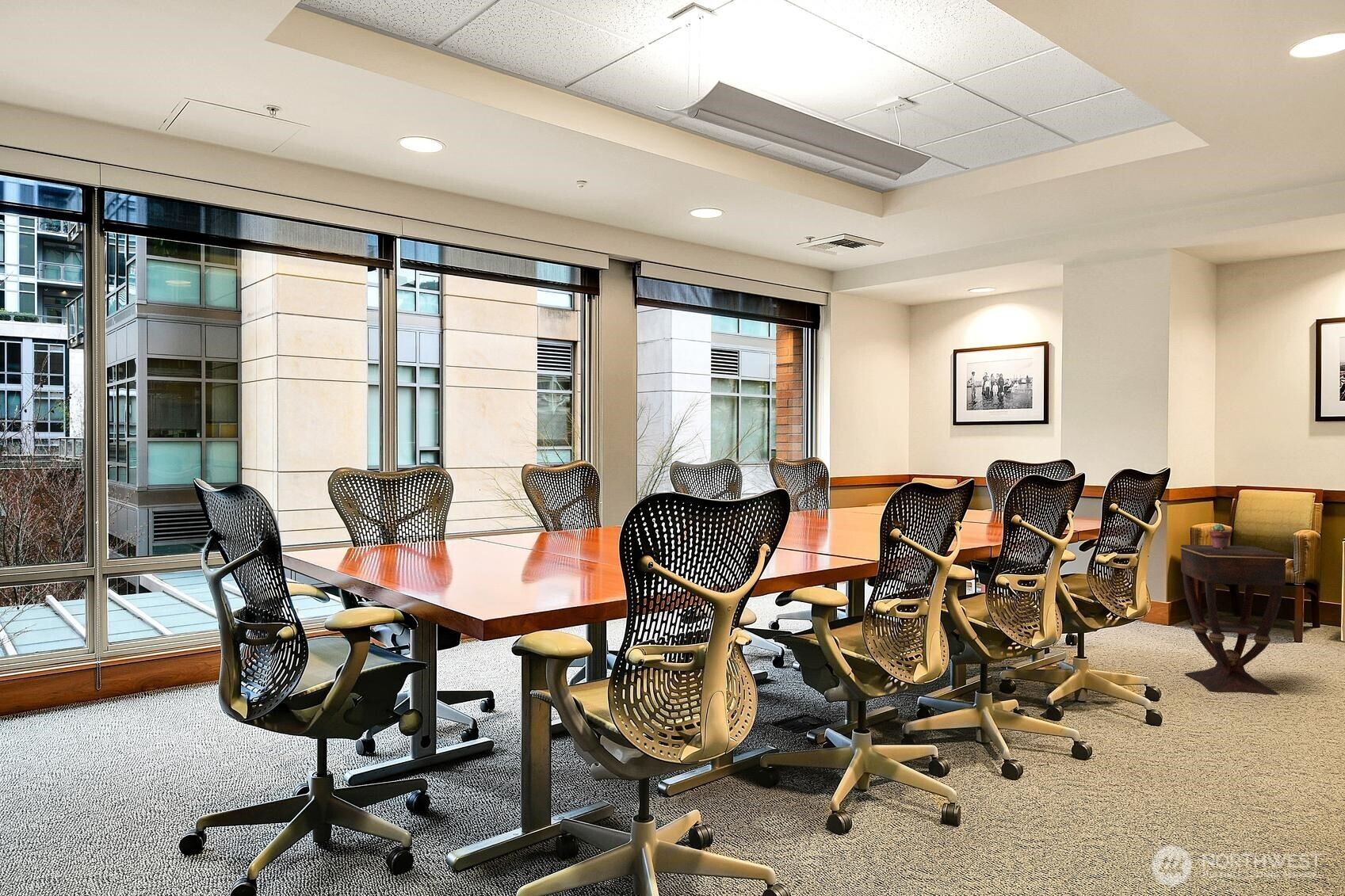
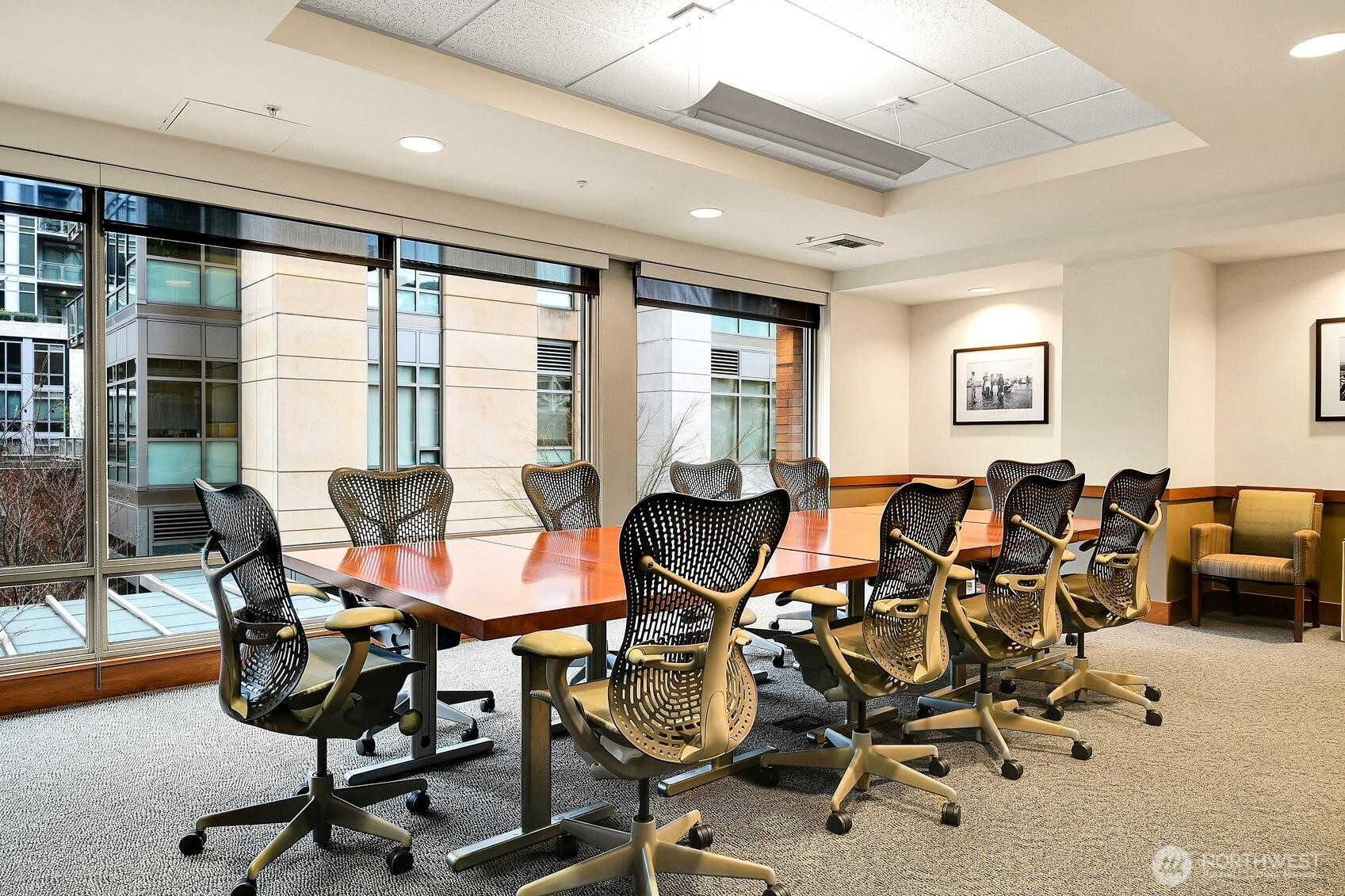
- side table [1179,544,1288,696]
- potted succulent [1209,523,1232,549]
